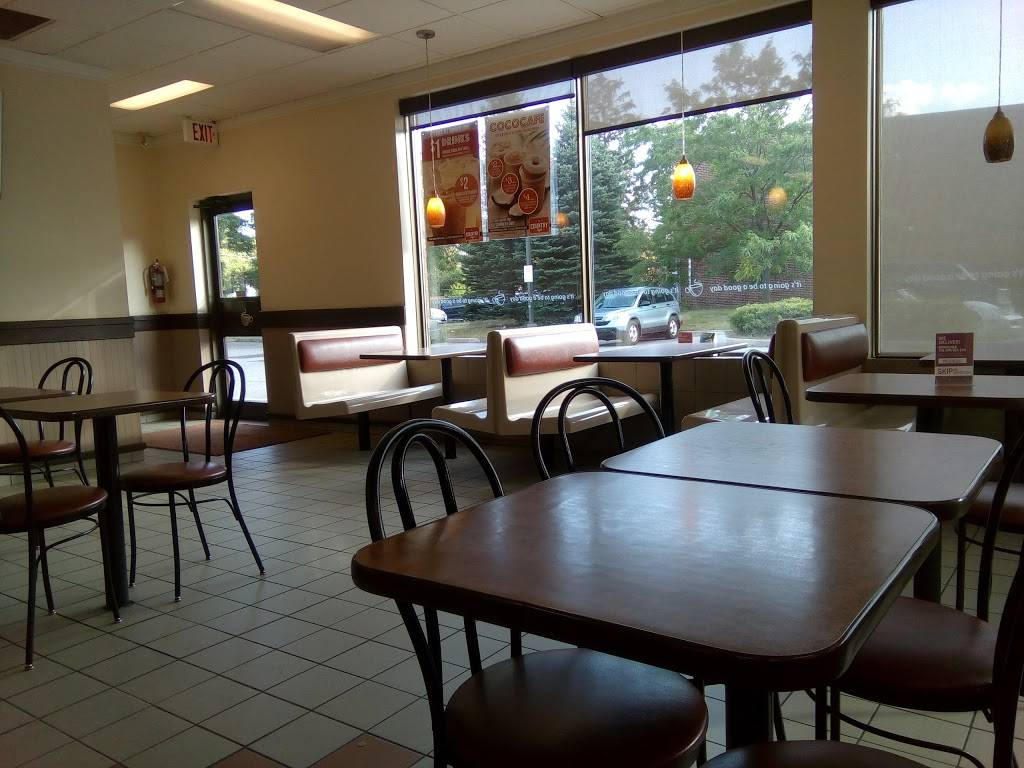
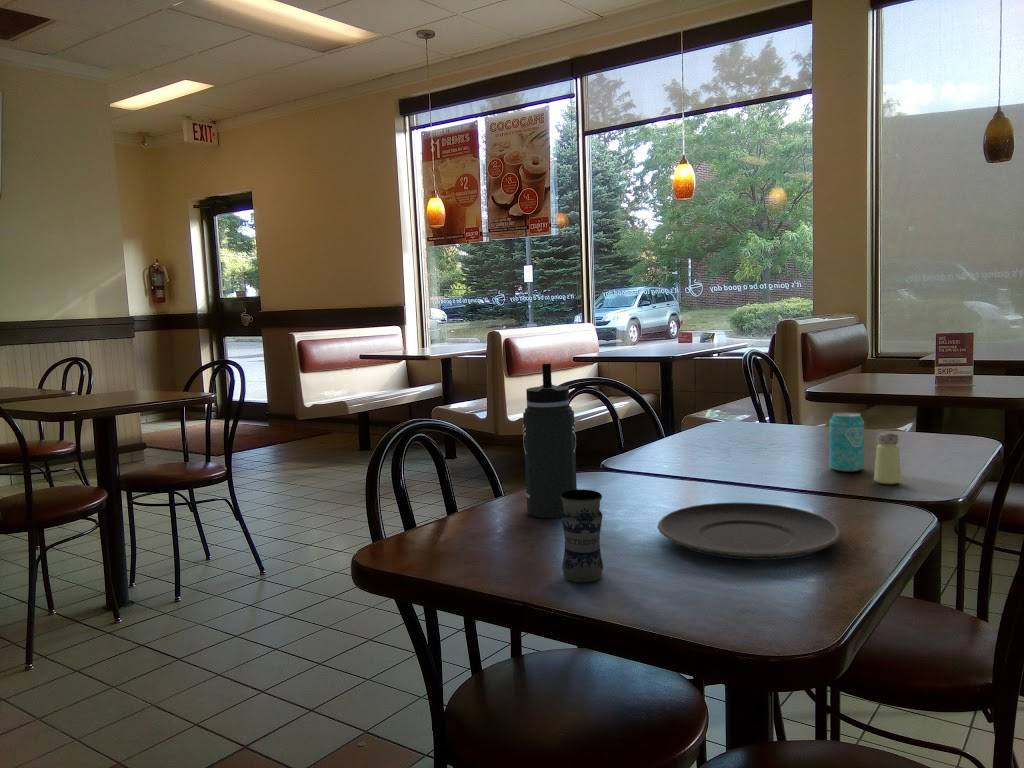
+ thermos bottle [522,363,578,519]
+ plate [657,501,842,561]
+ saltshaker [873,432,902,485]
+ jar [560,489,604,583]
+ beverage can [828,411,865,472]
